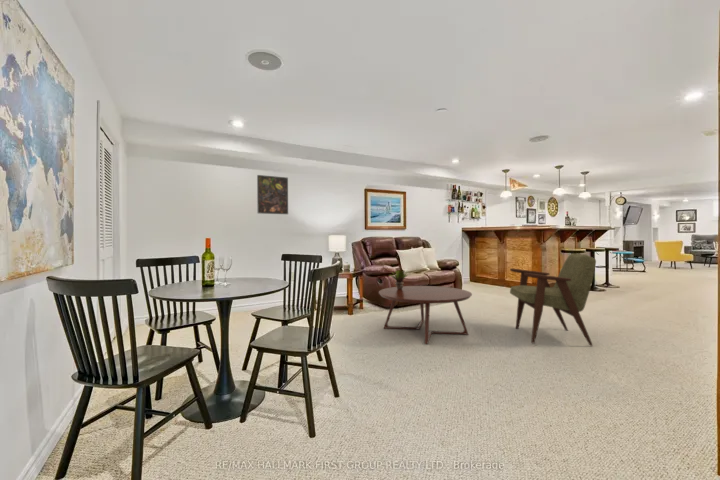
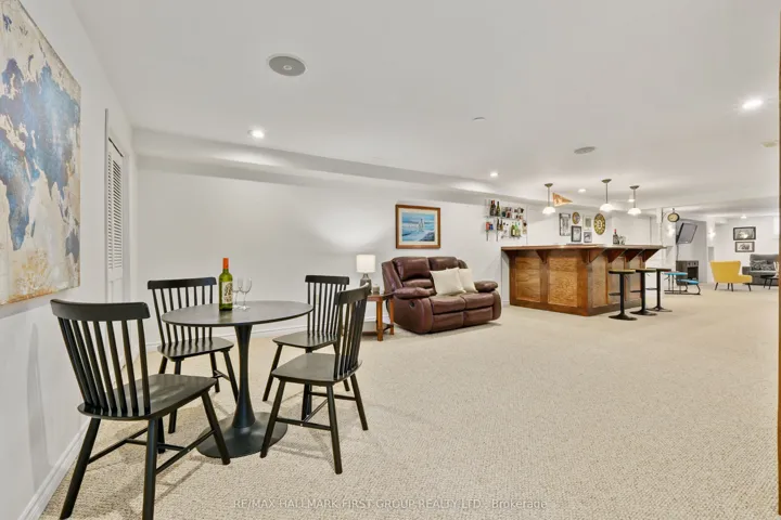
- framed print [256,174,289,215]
- coffee table [378,285,473,345]
- armchair [509,252,597,347]
- potted plant [388,270,409,289]
